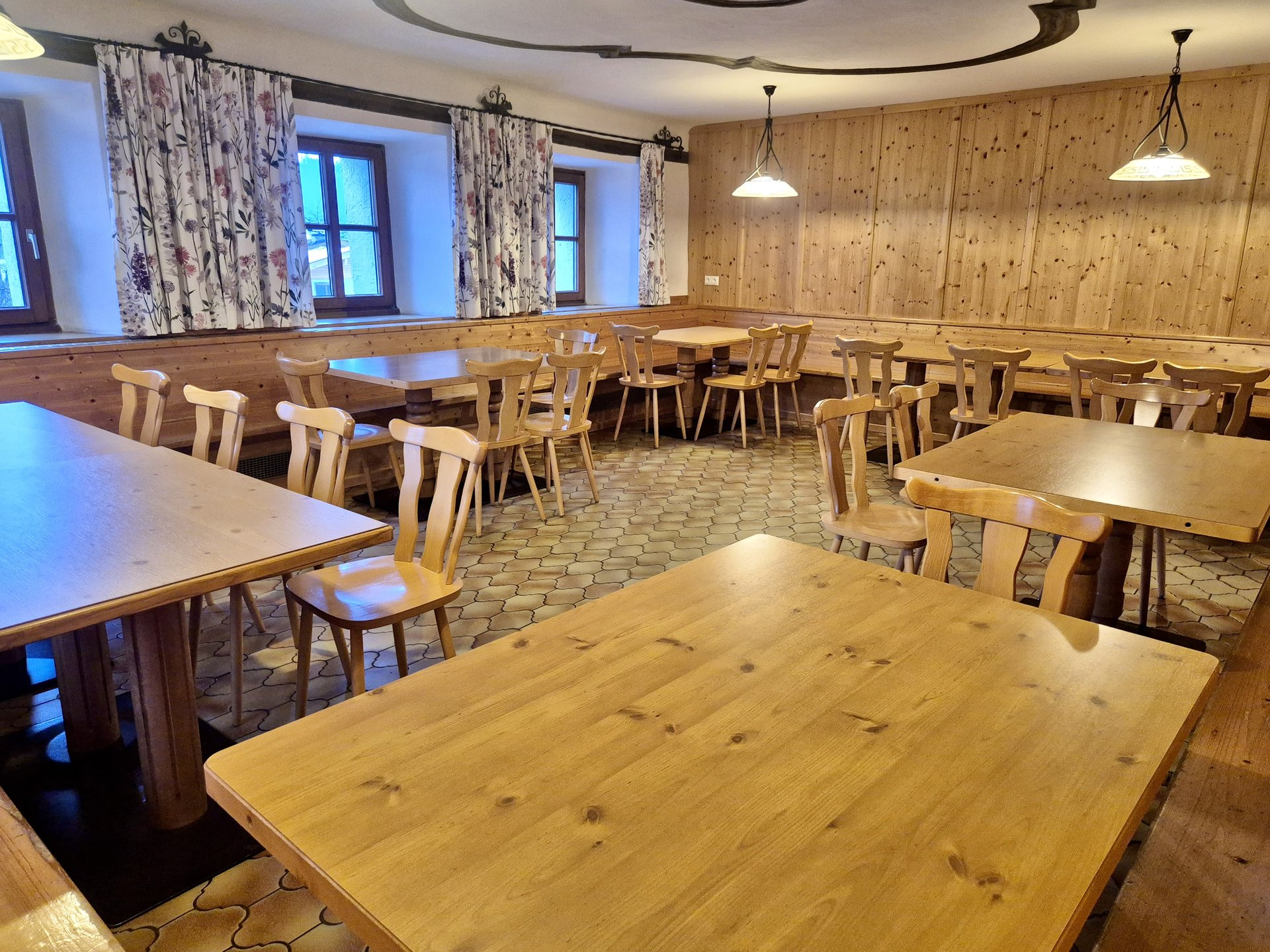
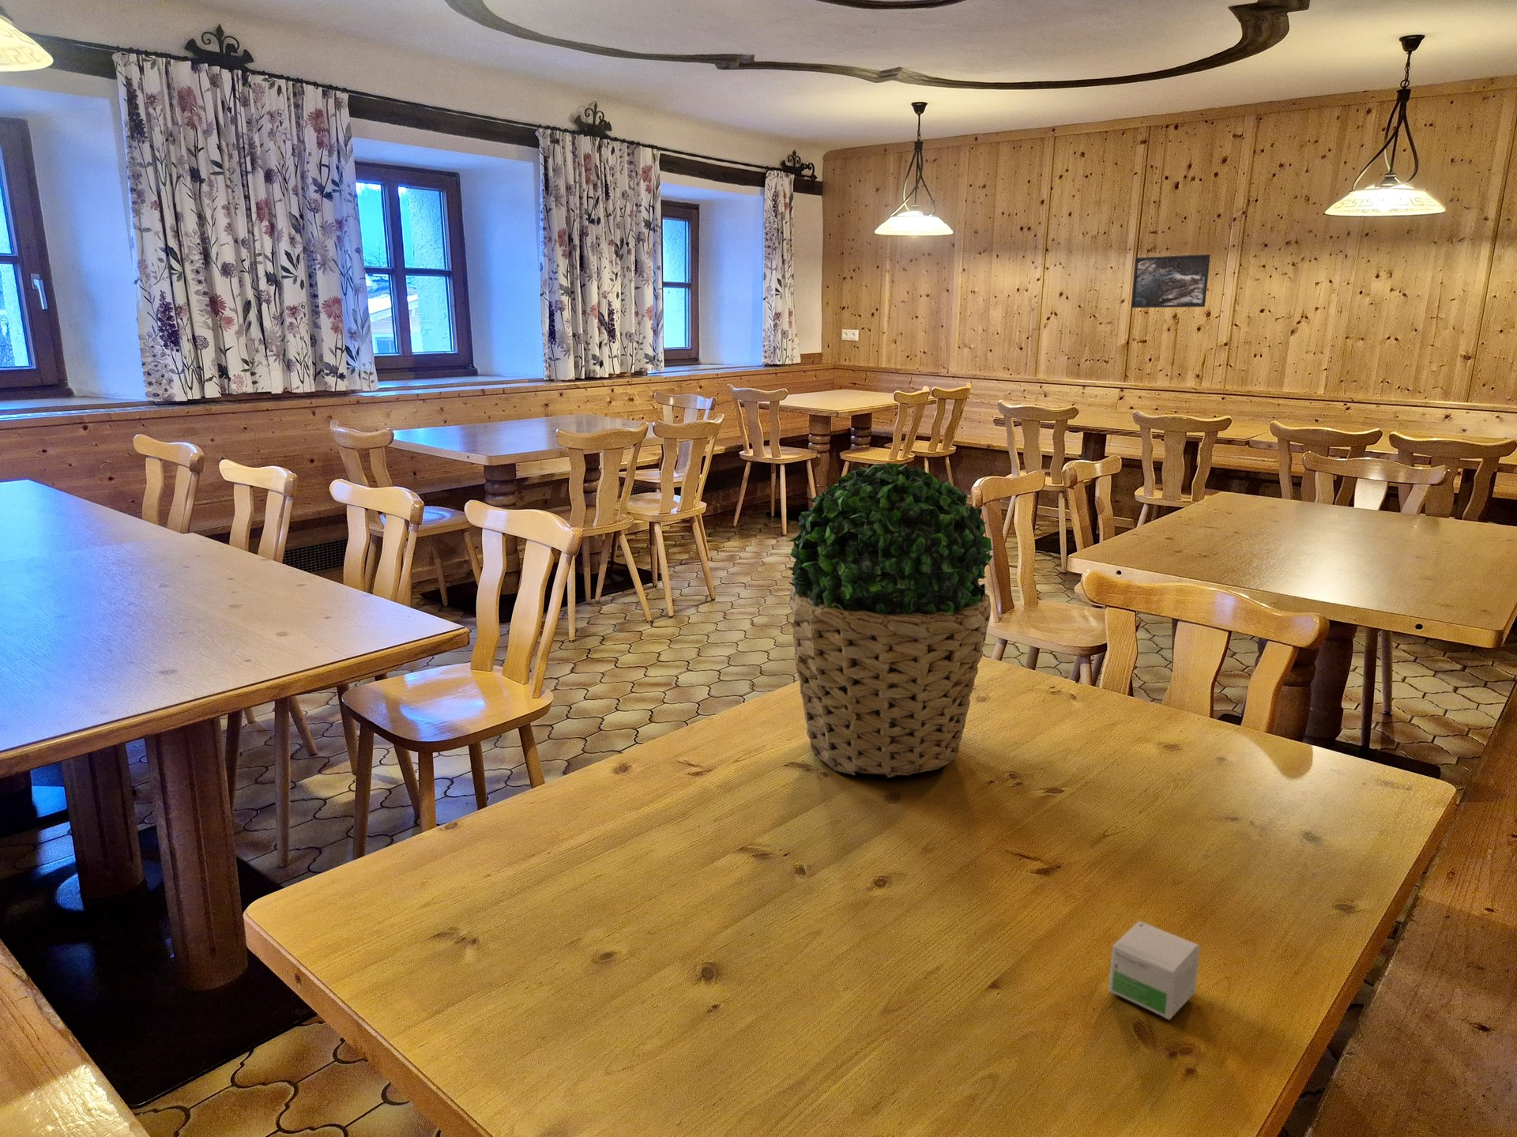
+ potted plant [787,462,994,779]
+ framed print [1131,253,1211,309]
+ small box [1107,921,1200,1020]
